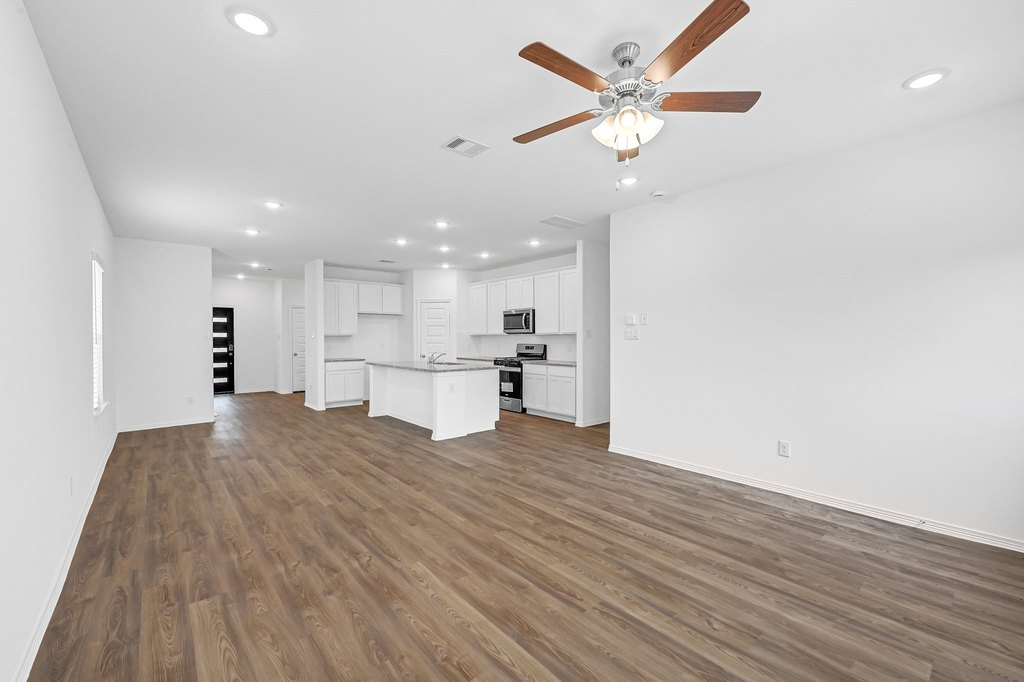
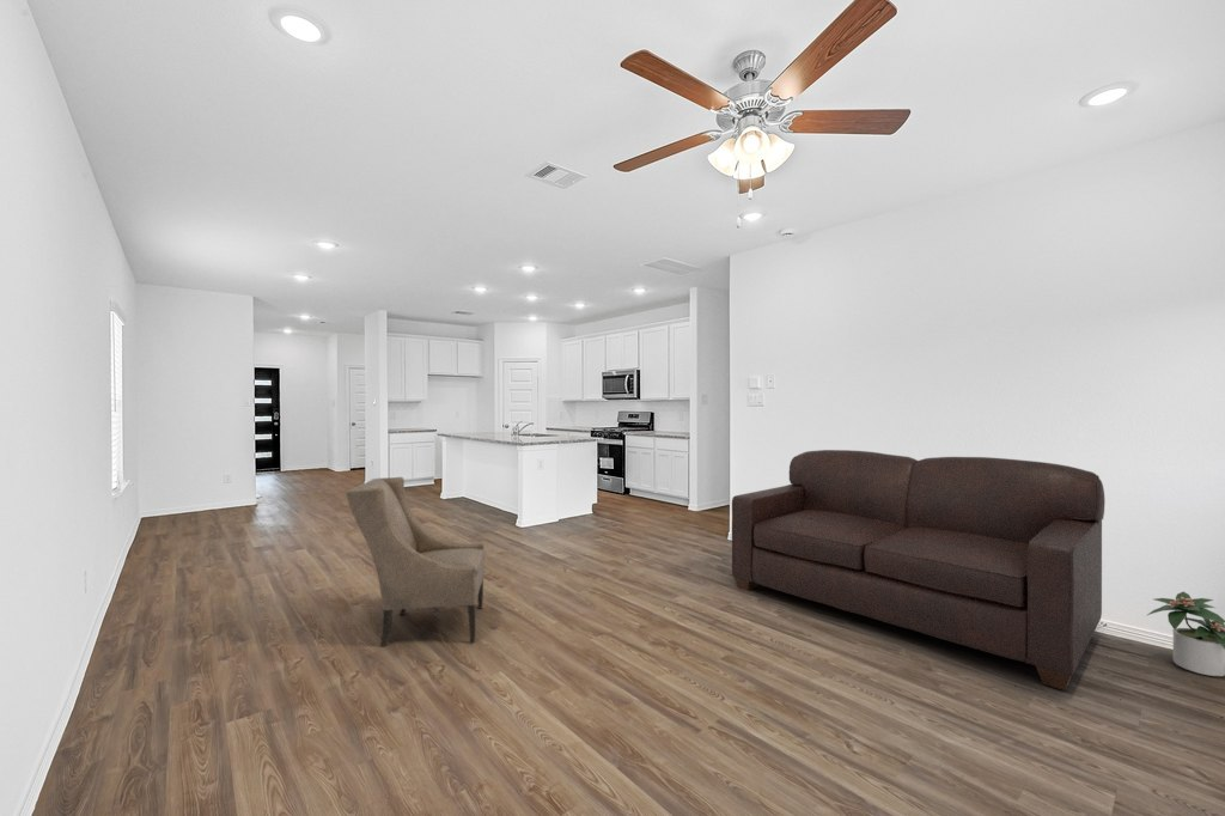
+ sofa [731,449,1107,692]
+ armchair [345,476,486,647]
+ potted plant [1146,591,1225,677]
